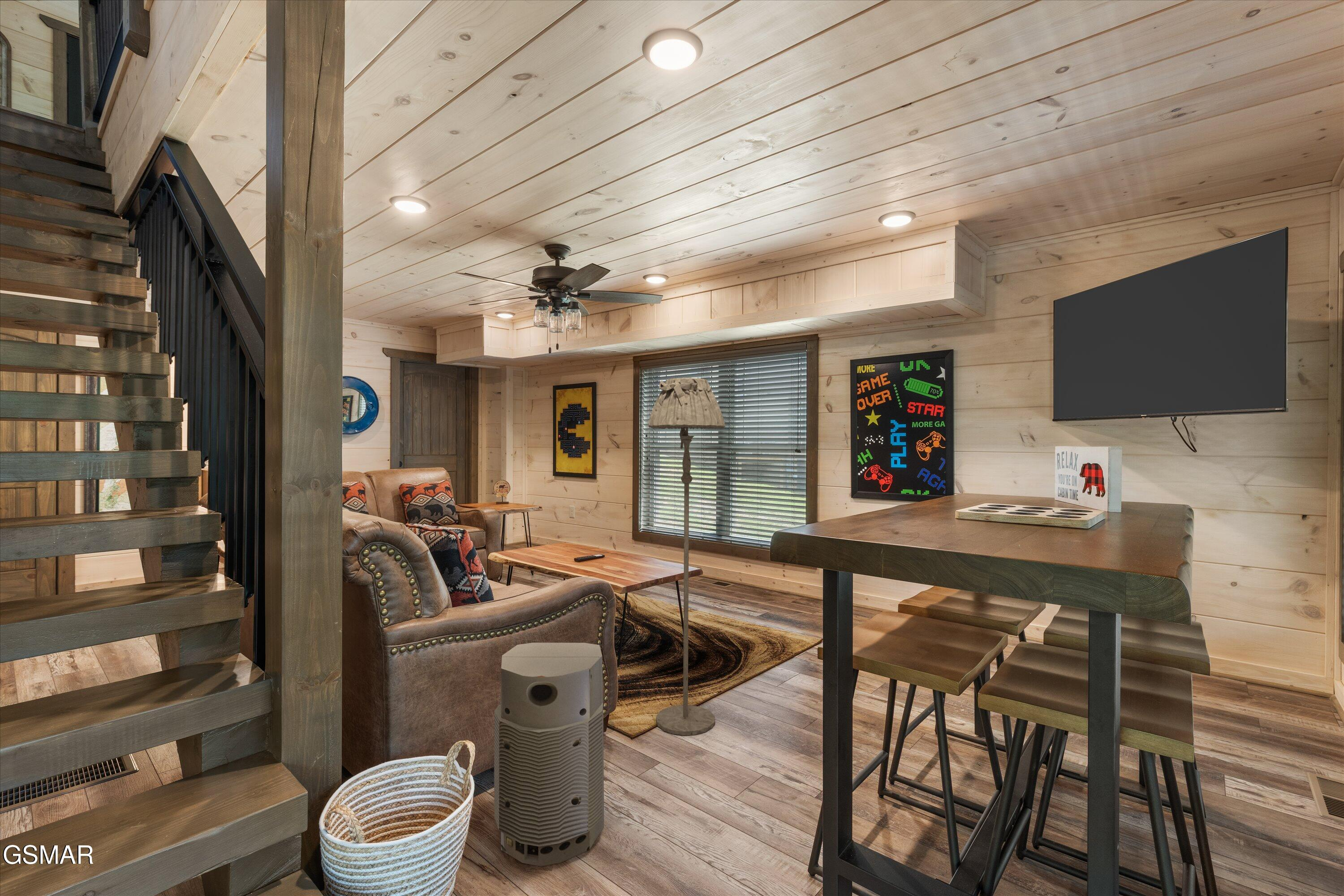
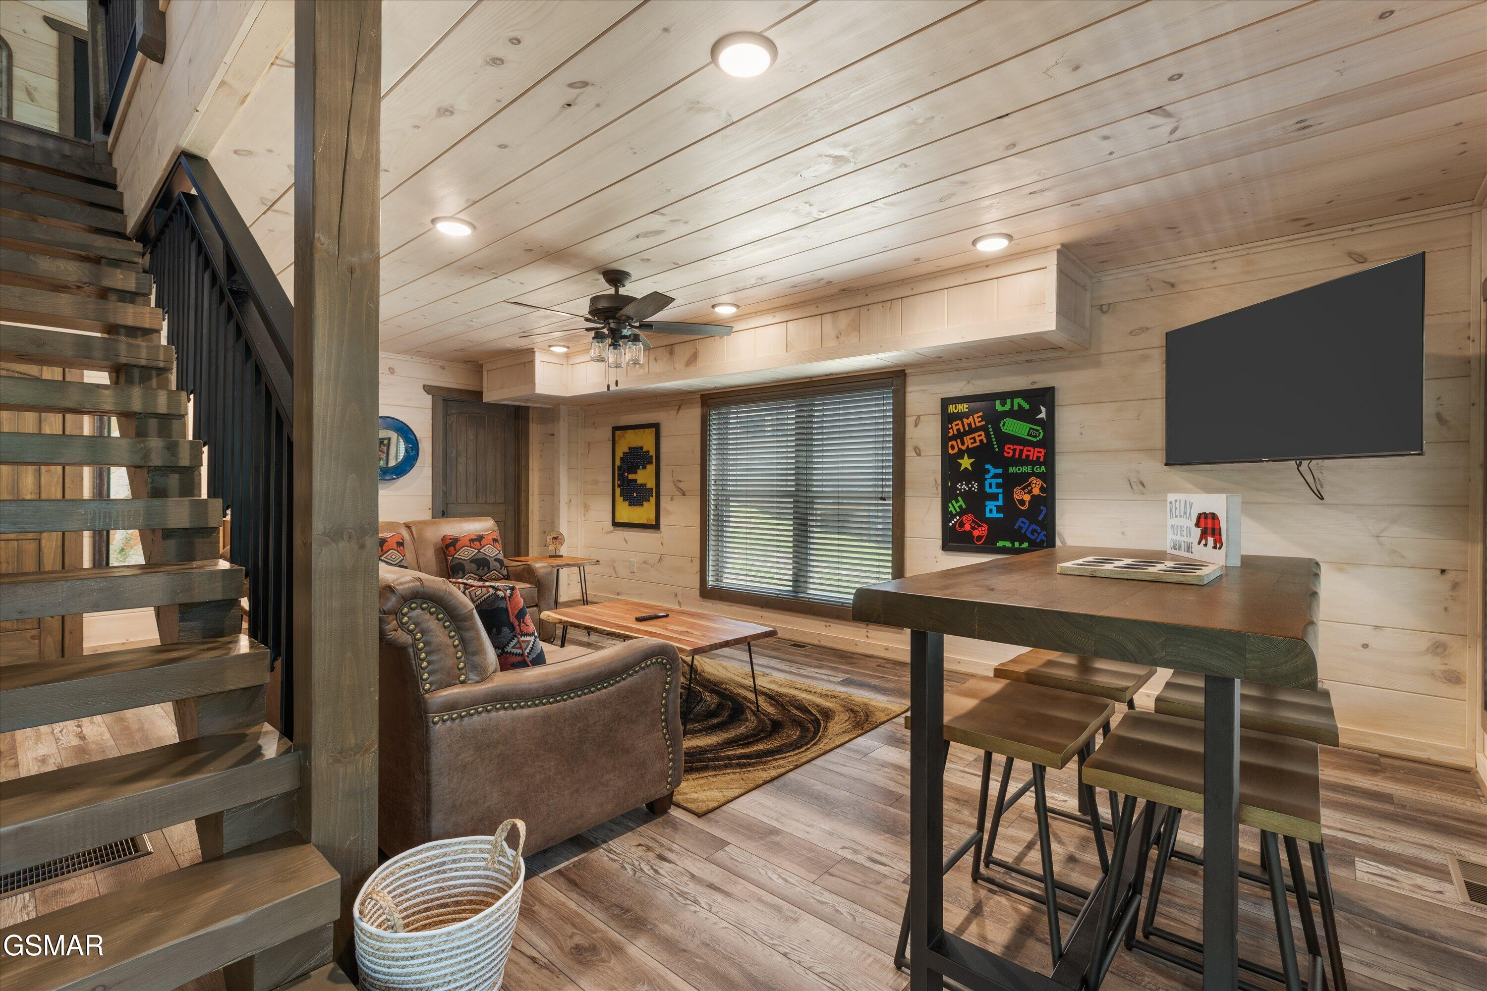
- floor lamp [648,377,726,736]
- air purifier [494,642,604,867]
